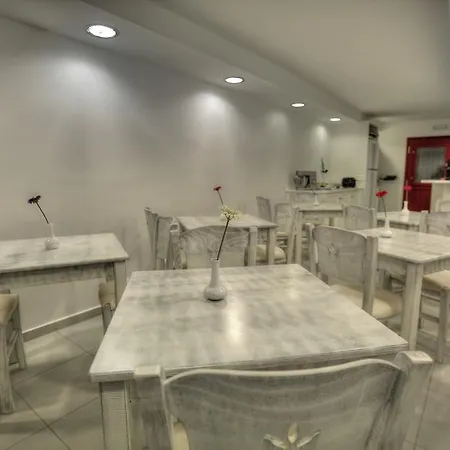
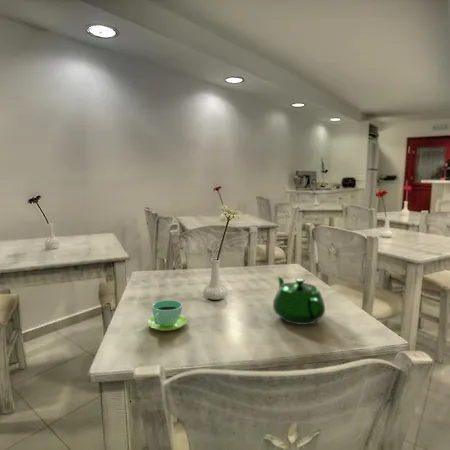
+ cup [146,299,188,332]
+ teapot [272,275,326,326]
